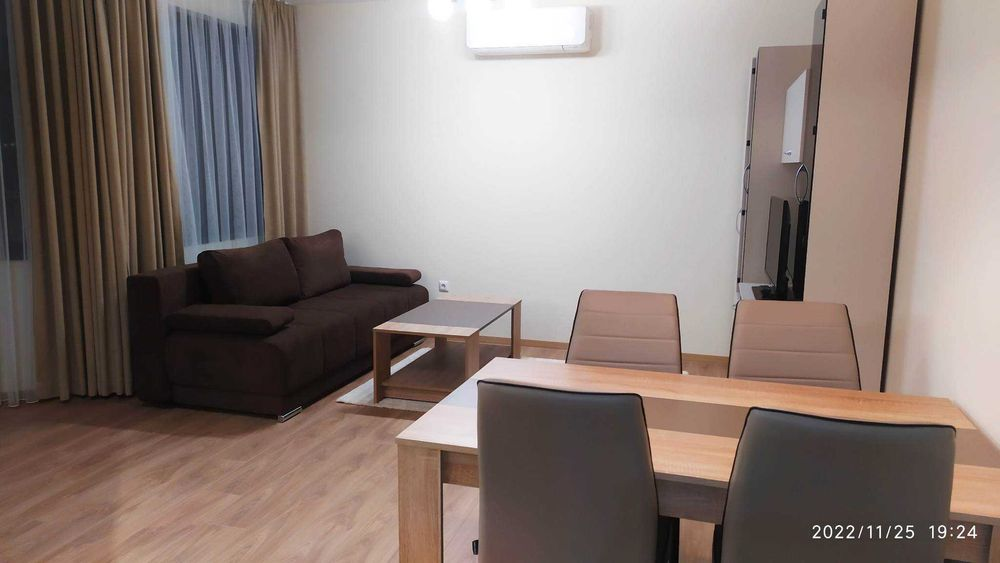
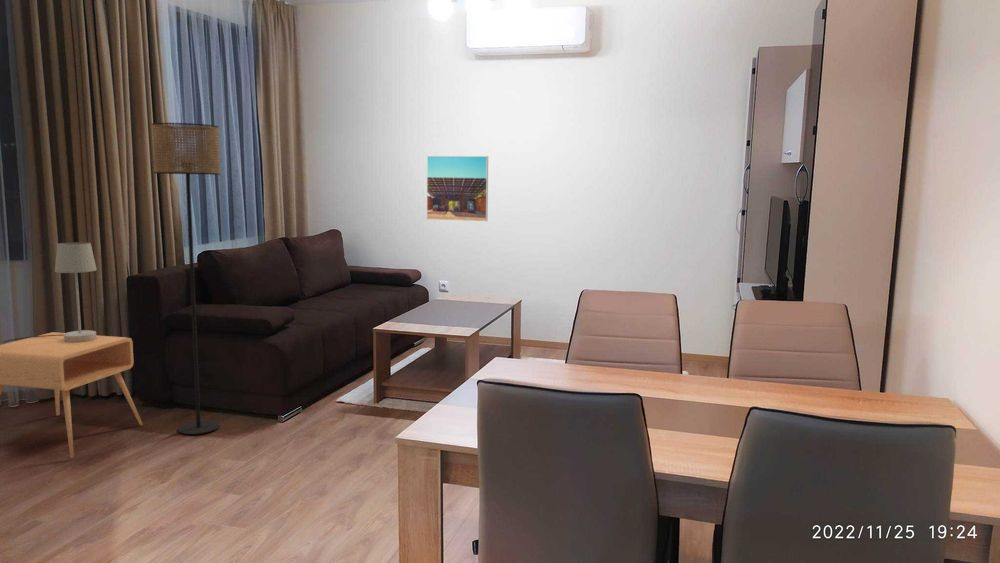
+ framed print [426,155,489,222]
+ table lamp [2,241,98,344]
+ floor lamp [151,122,221,436]
+ side table [0,331,144,459]
